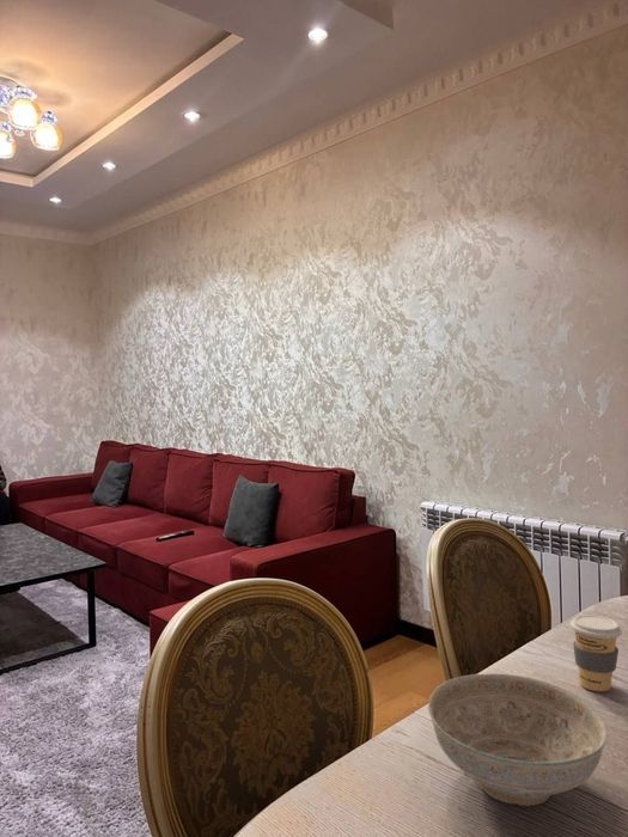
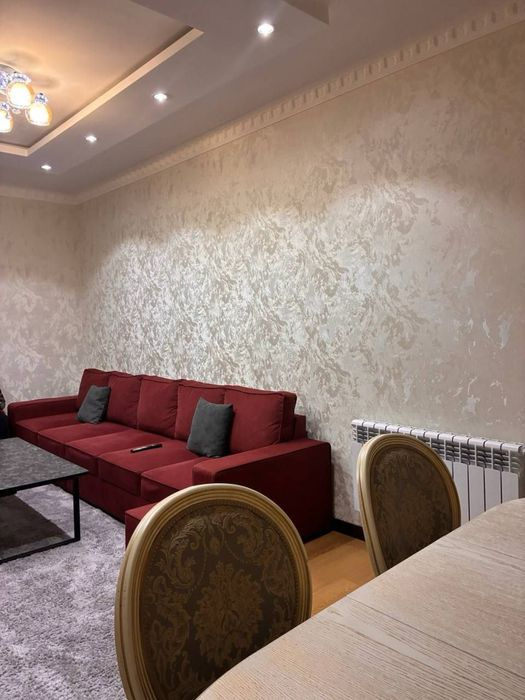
- coffee cup [569,613,623,692]
- decorative bowl [427,672,609,807]
